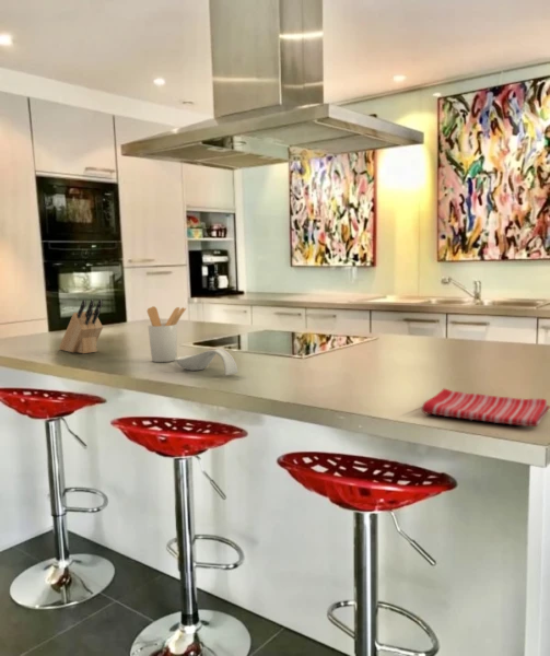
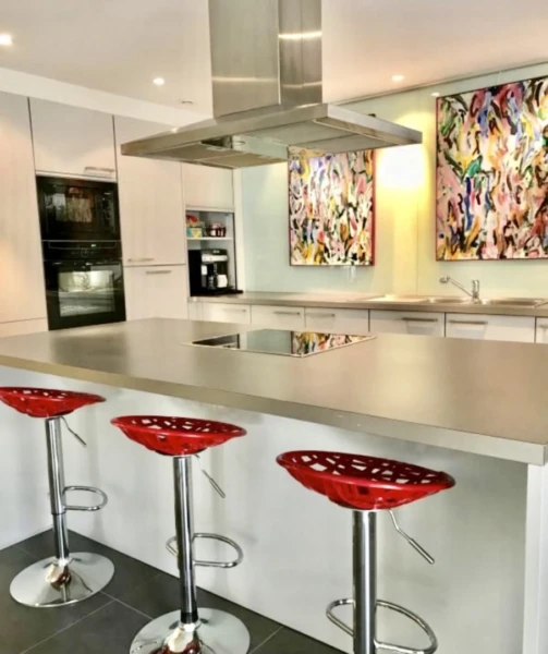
- knife block [58,298,104,354]
- spoon rest [175,348,238,376]
- dish towel [421,387,550,427]
- utensil holder [147,305,187,363]
